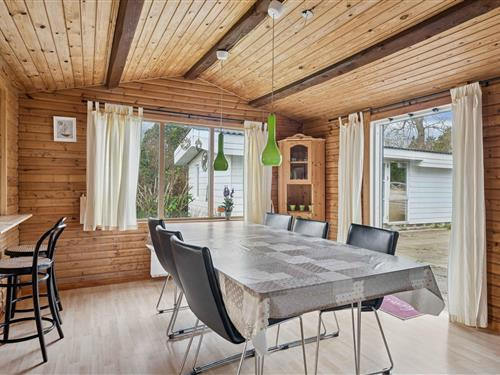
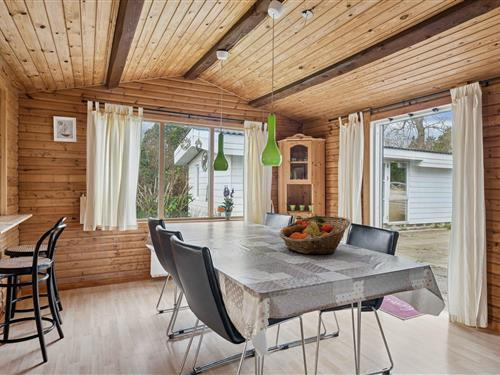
+ fruit basket [278,215,351,255]
